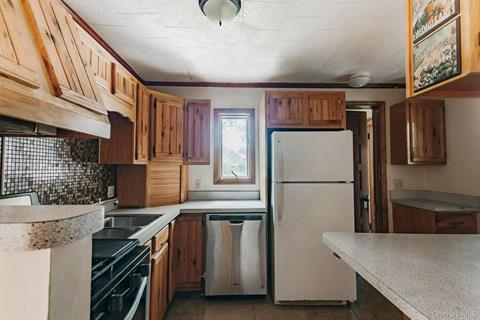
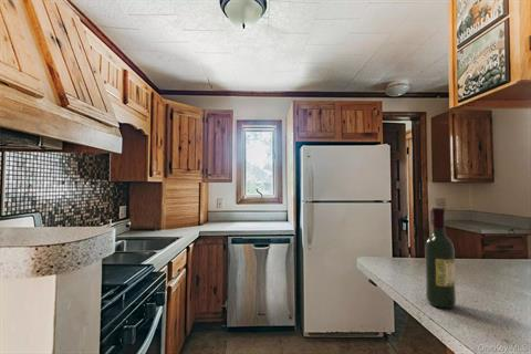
+ wine bottle [424,207,457,309]
